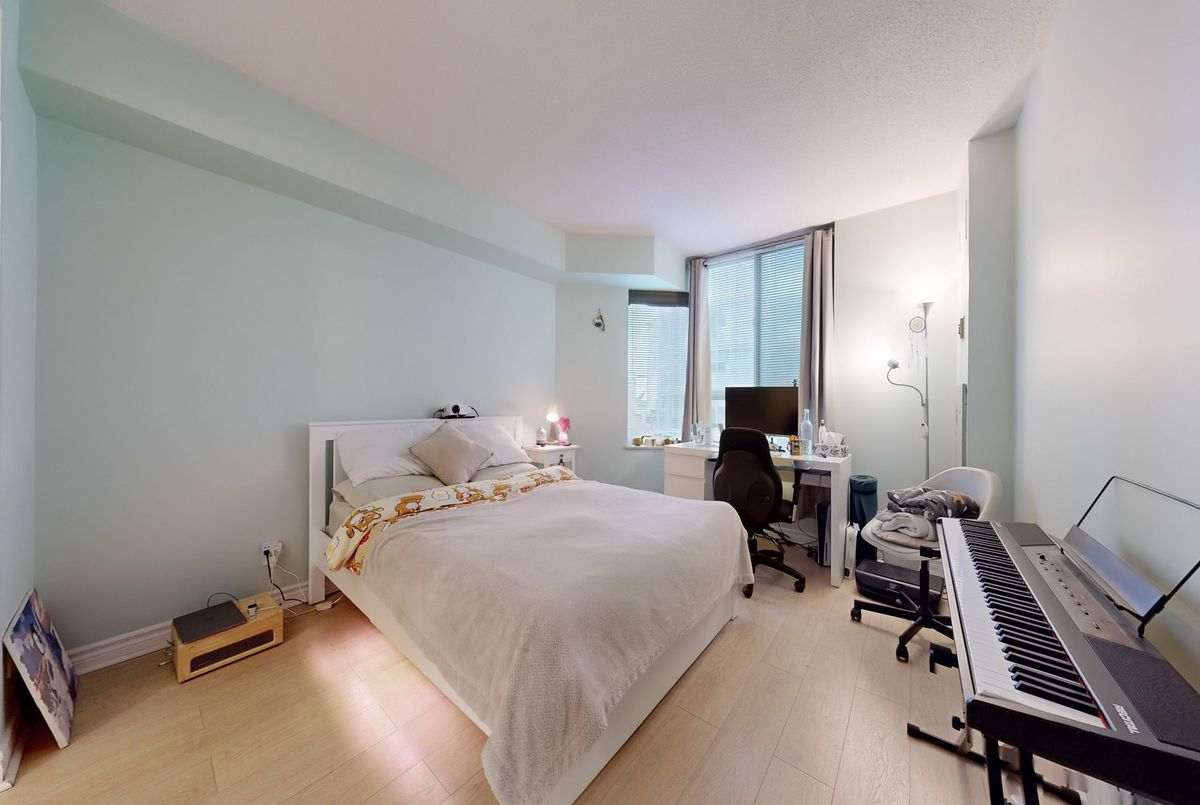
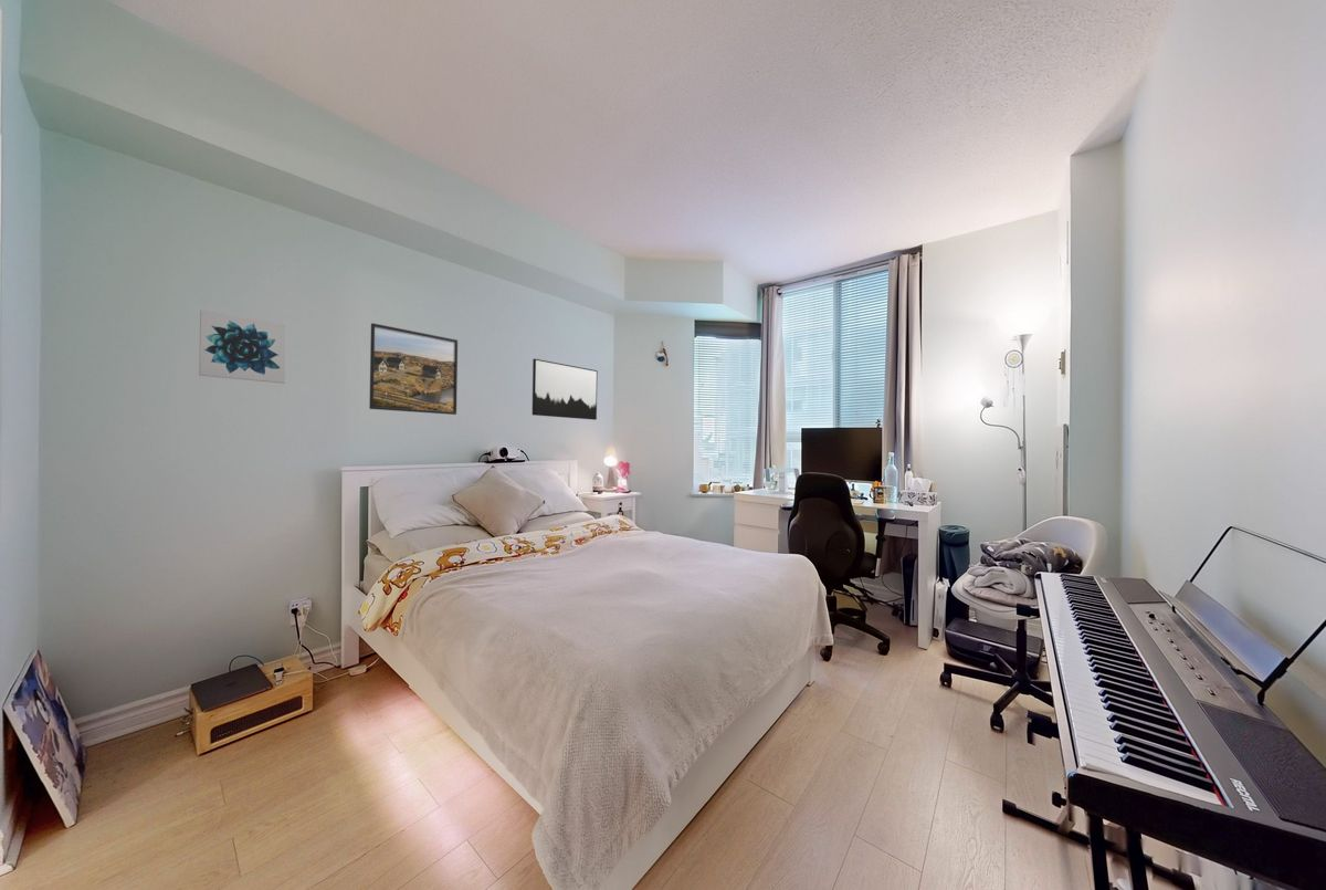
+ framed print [368,322,459,416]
+ wall art [532,358,599,421]
+ wall art [198,308,287,385]
